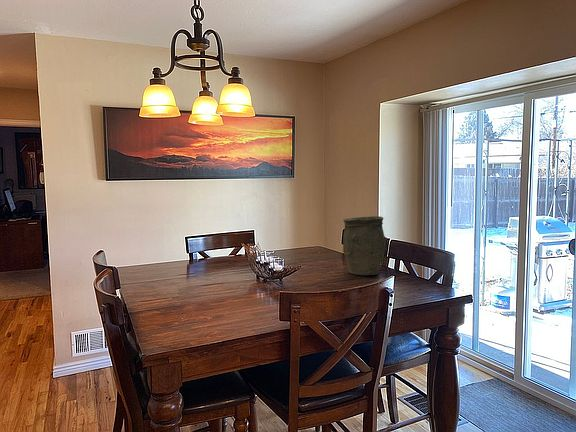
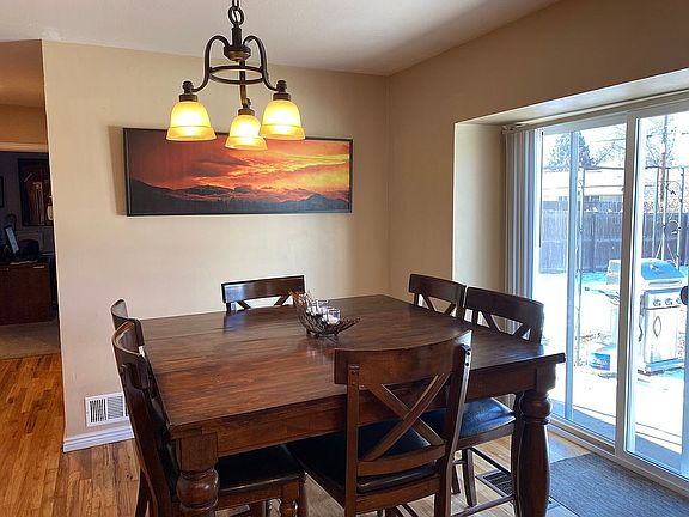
- vase [342,215,387,276]
